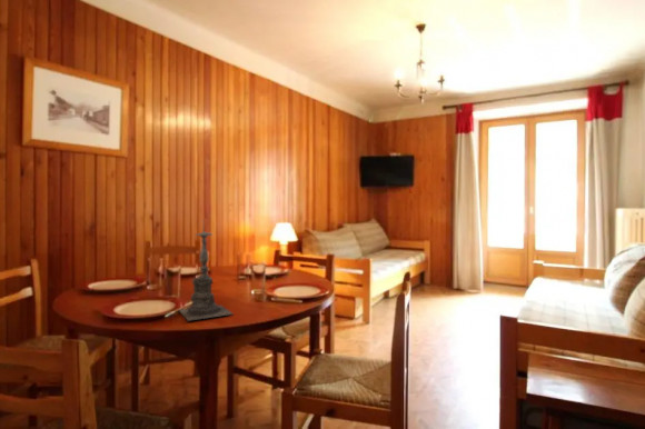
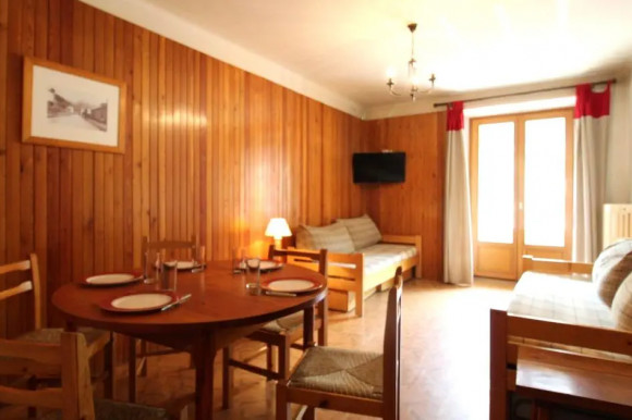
- candle holder [178,219,235,322]
